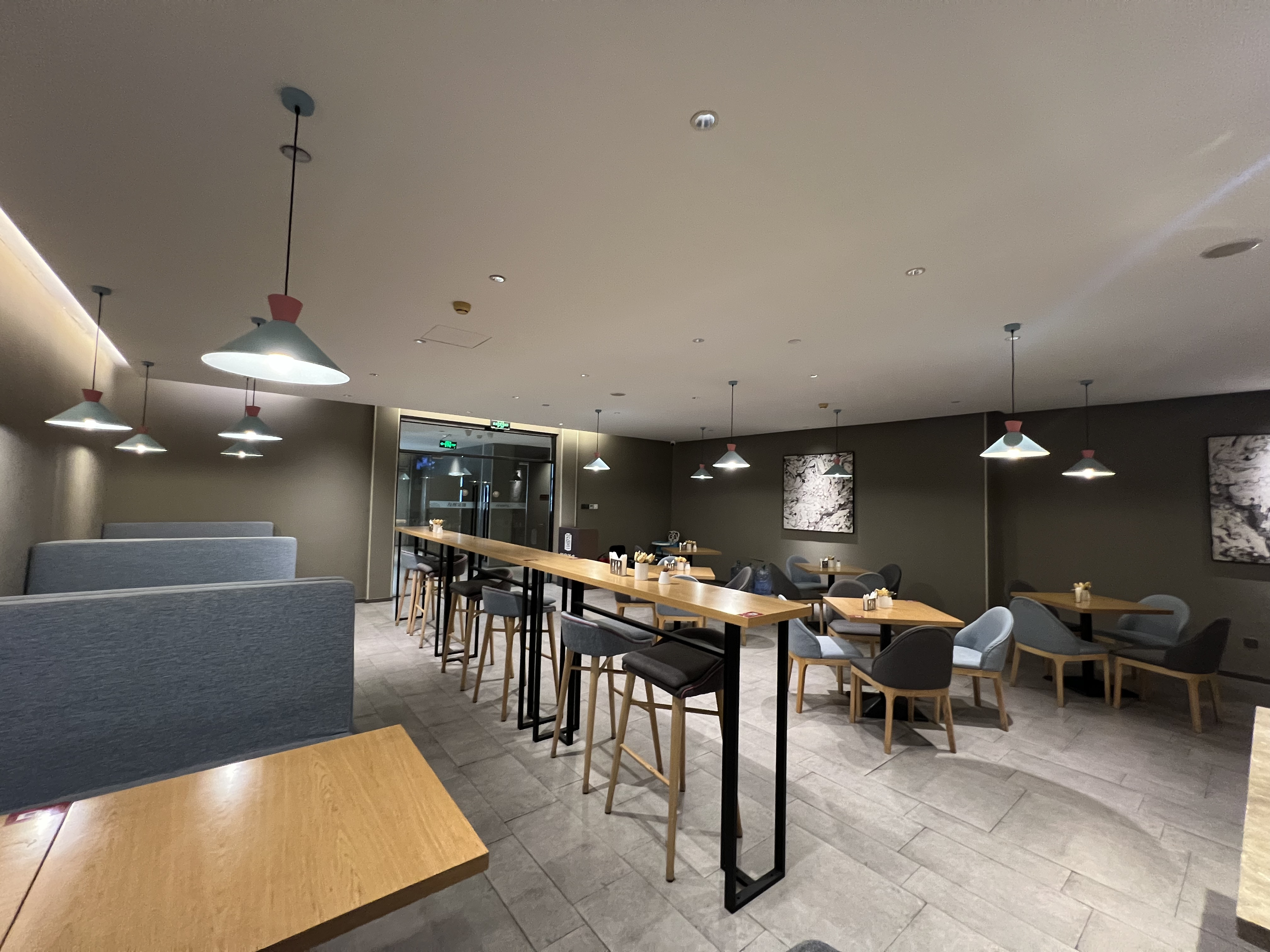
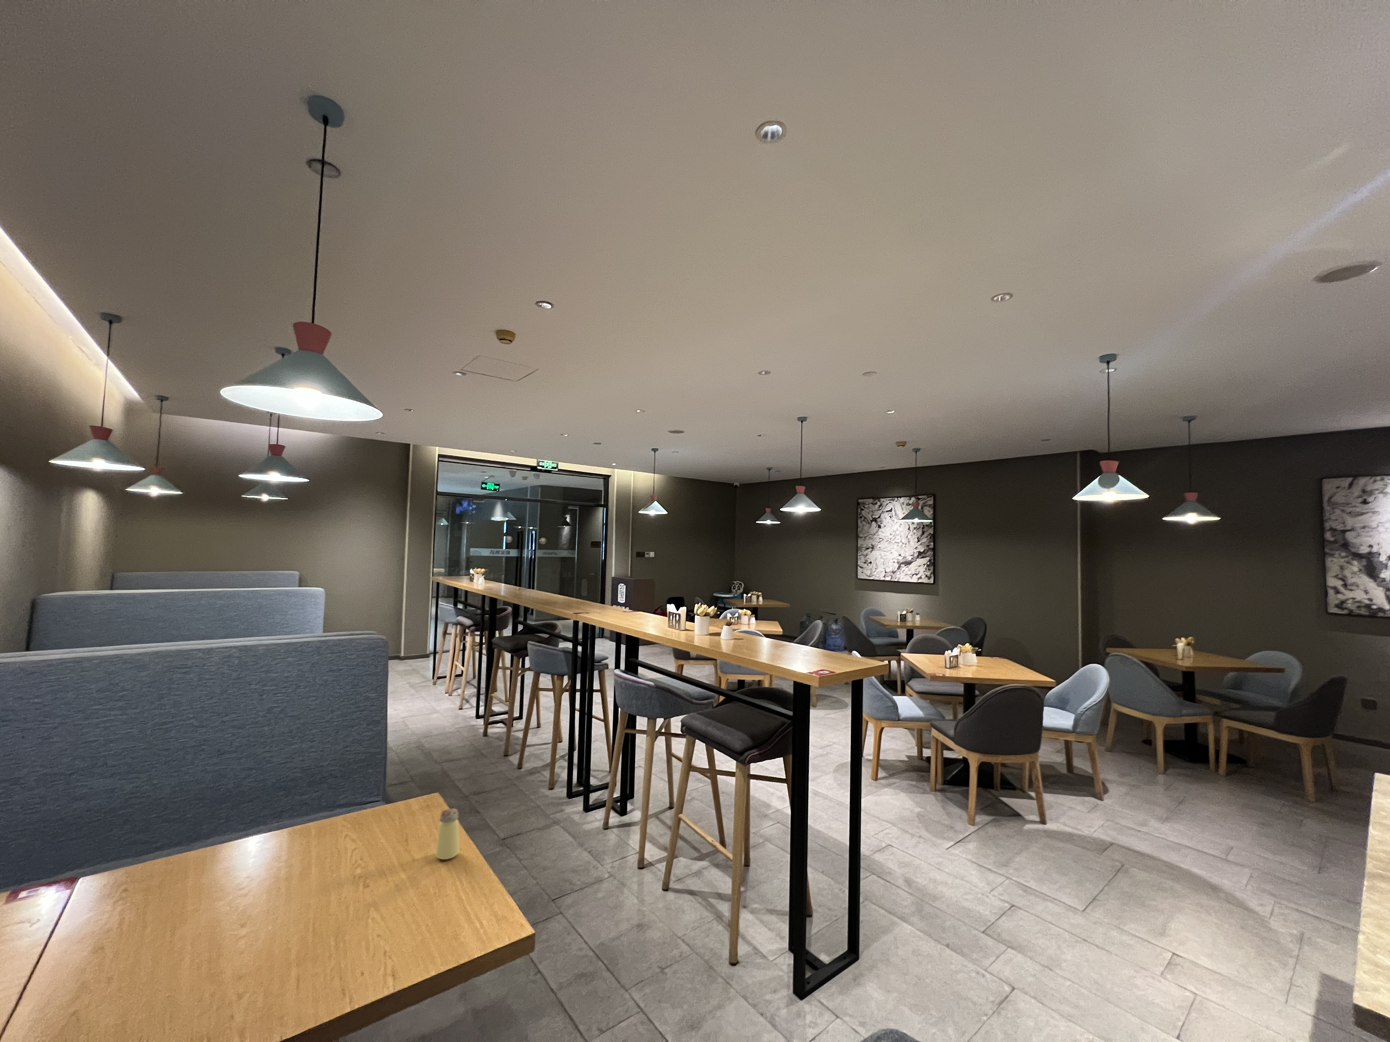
+ saltshaker [436,808,460,859]
